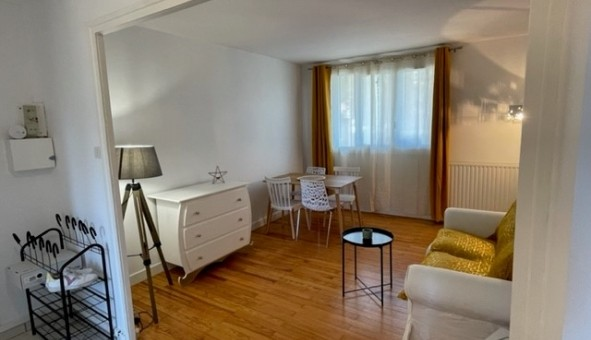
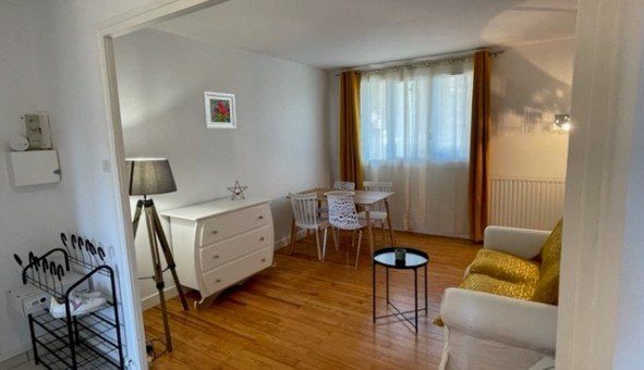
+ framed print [202,90,238,130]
